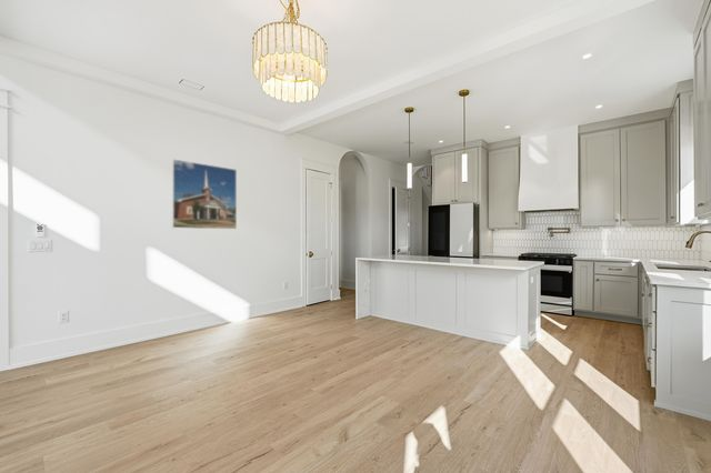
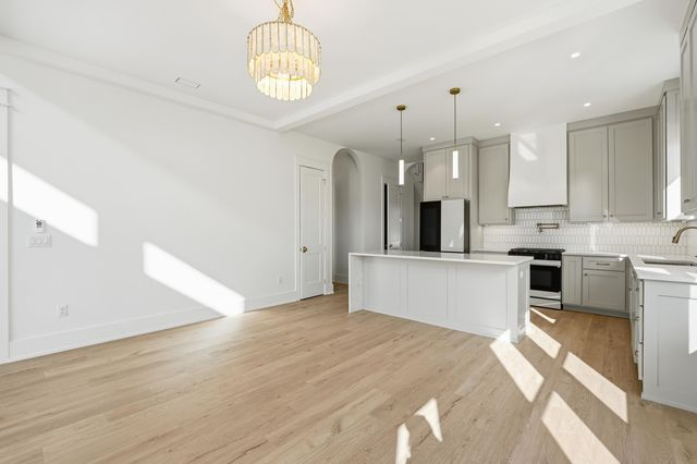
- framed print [171,158,238,230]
